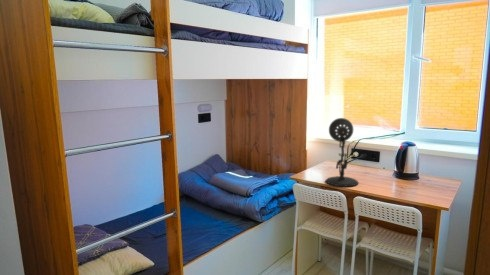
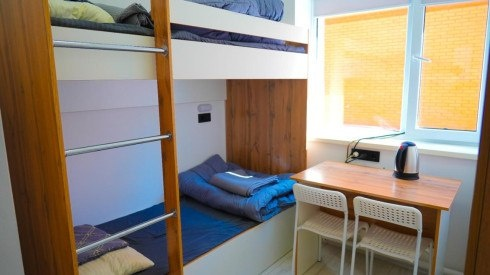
- desk lamp [324,117,359,187]
